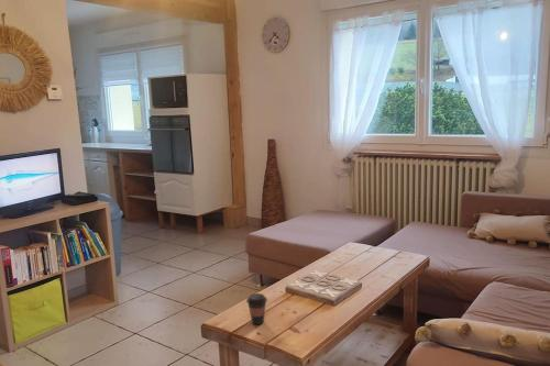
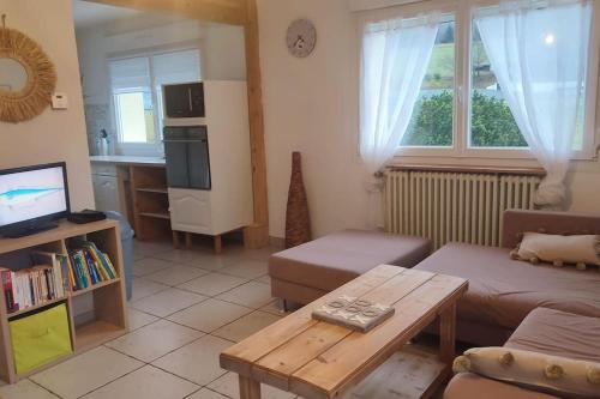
- coffee cup [245,292,268,325]
